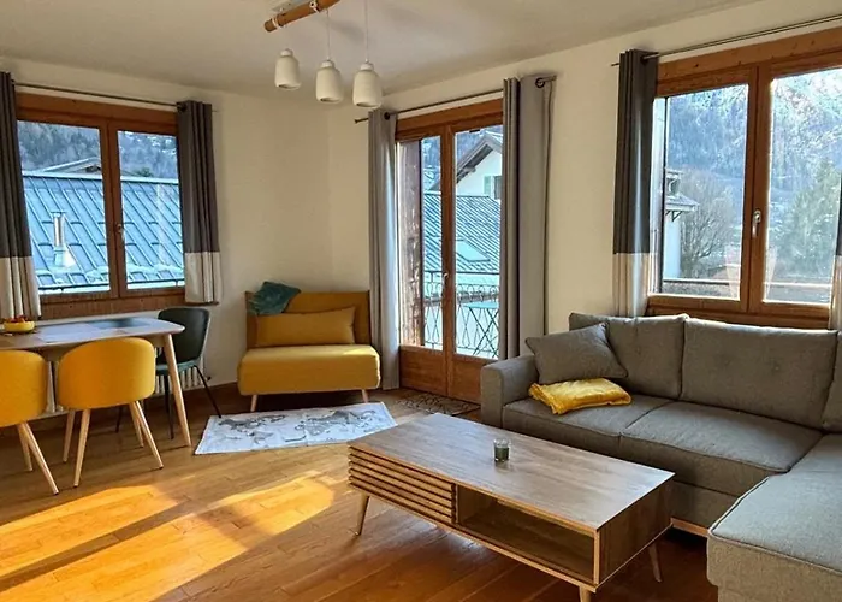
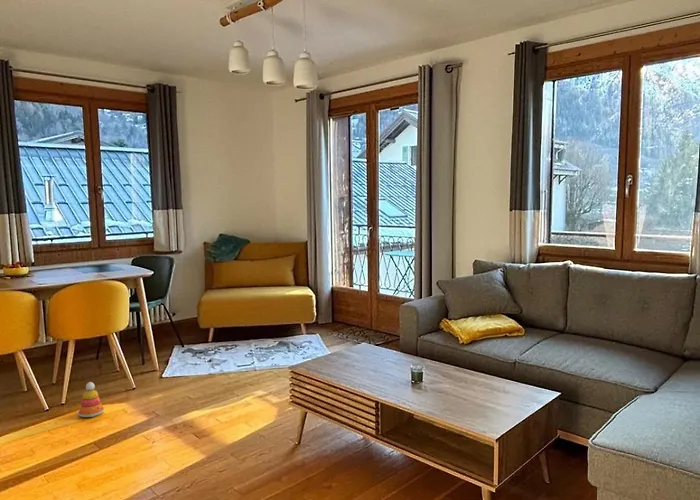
+ stacking toy [77,381,105,418]
